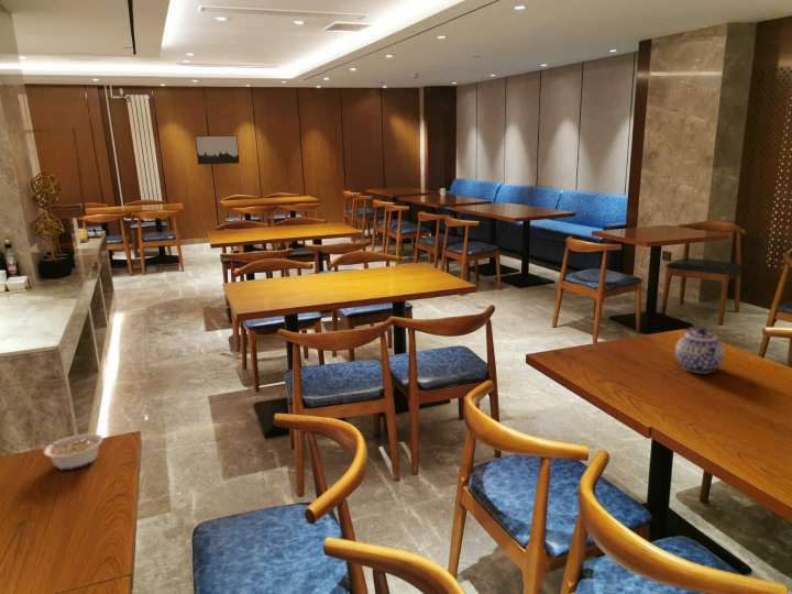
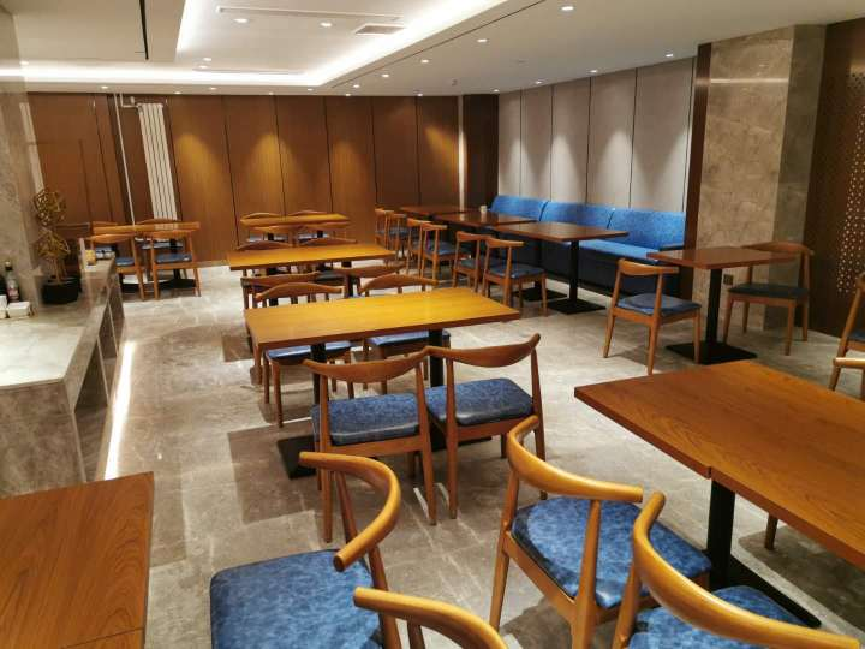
- teapot [674,327,726,374]
- legume [38,432,105,471]
- wall art [194,134,241,165]
